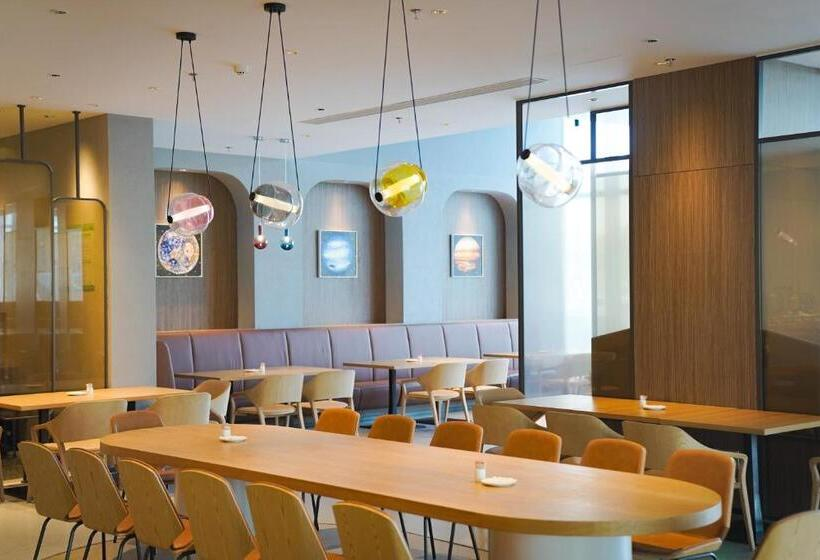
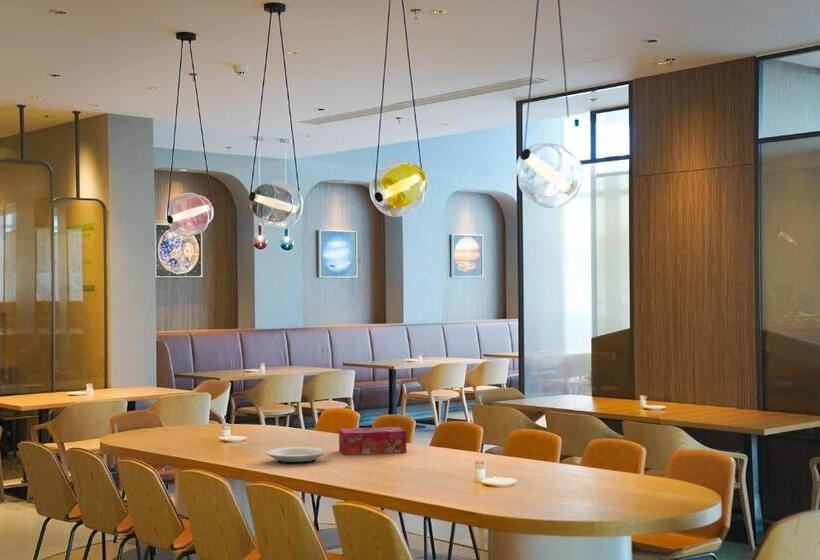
+ tissue box [338,426,407,456]
+ plate [264,446,328,465]
